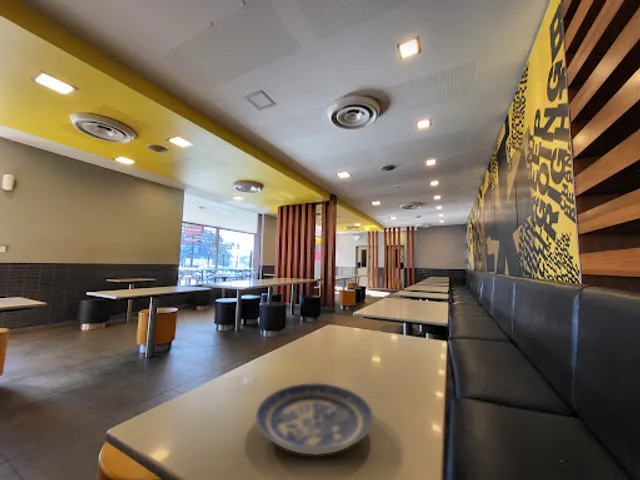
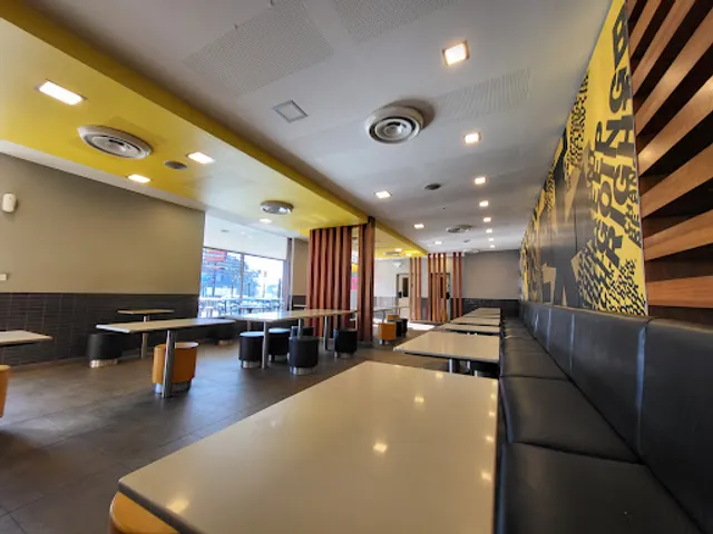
- plate [255,383,374,456]
